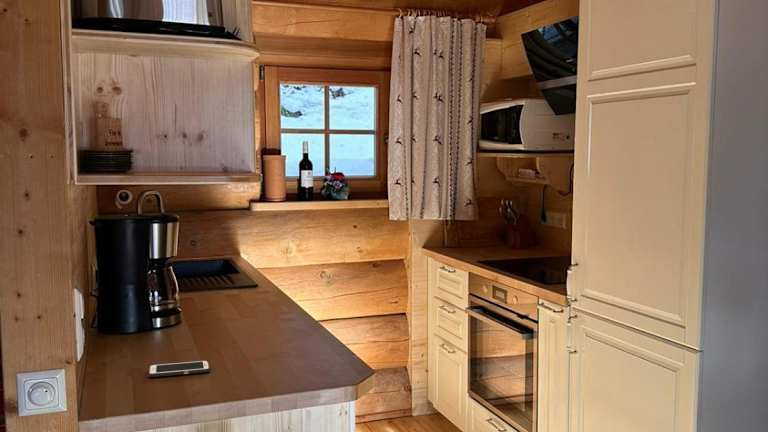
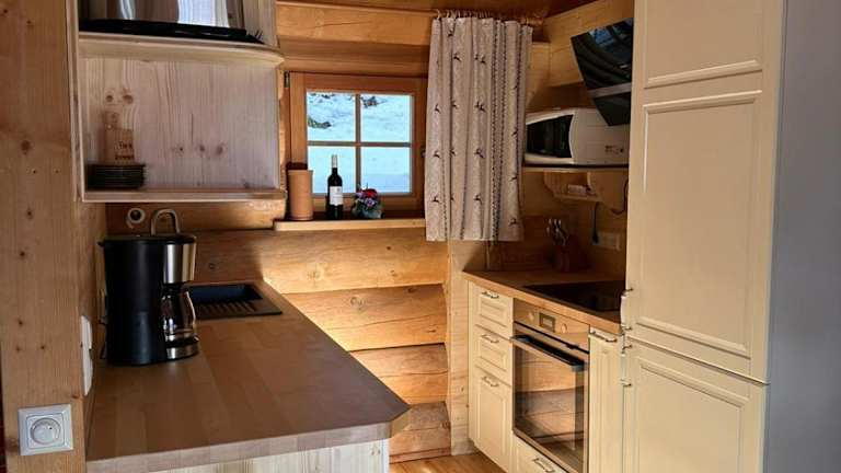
- cell phone [147,359,211,378]
